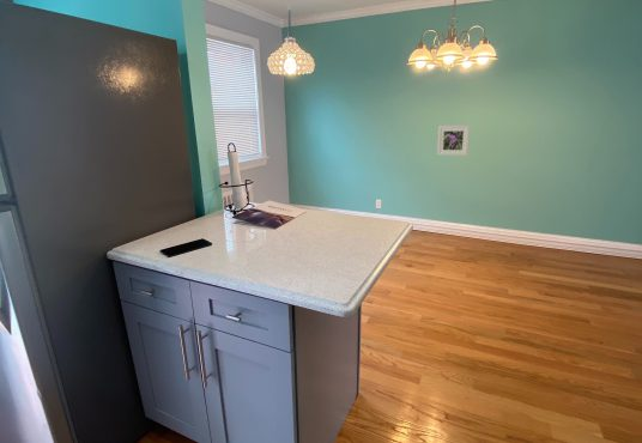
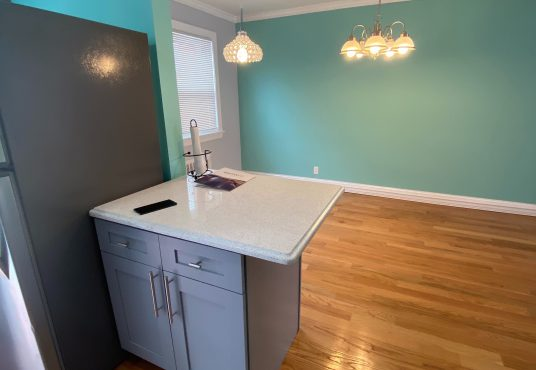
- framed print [436,125,471,157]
